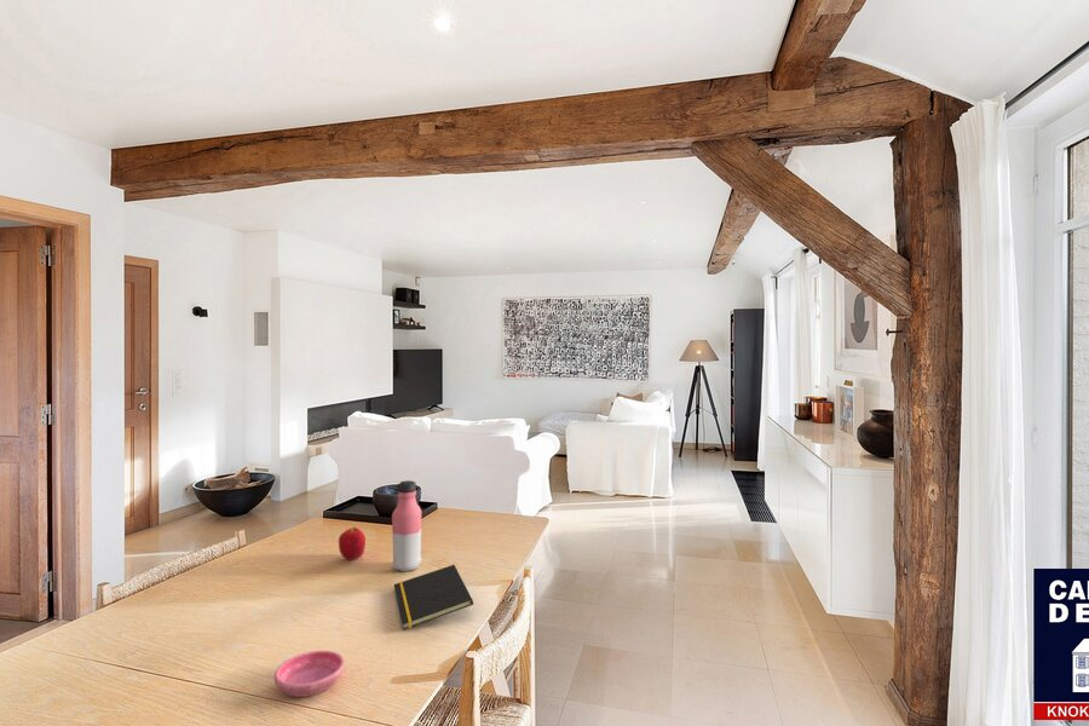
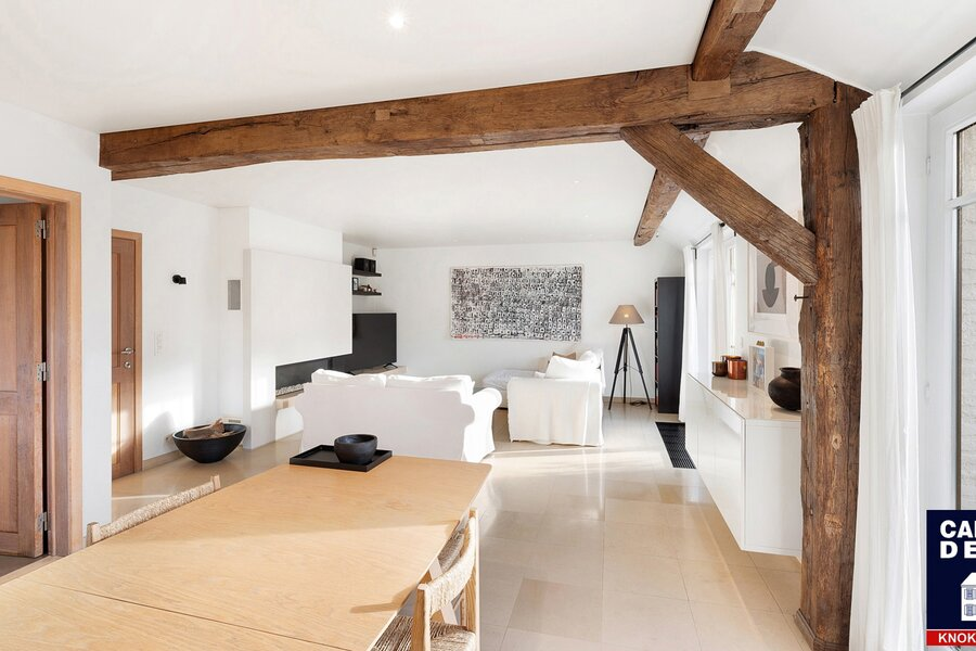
- water bottle [391,479,422,572]
- saucer [273,650,346,698]
- fruit [338,526,367,561]
- notepad [393,564,474,630]
